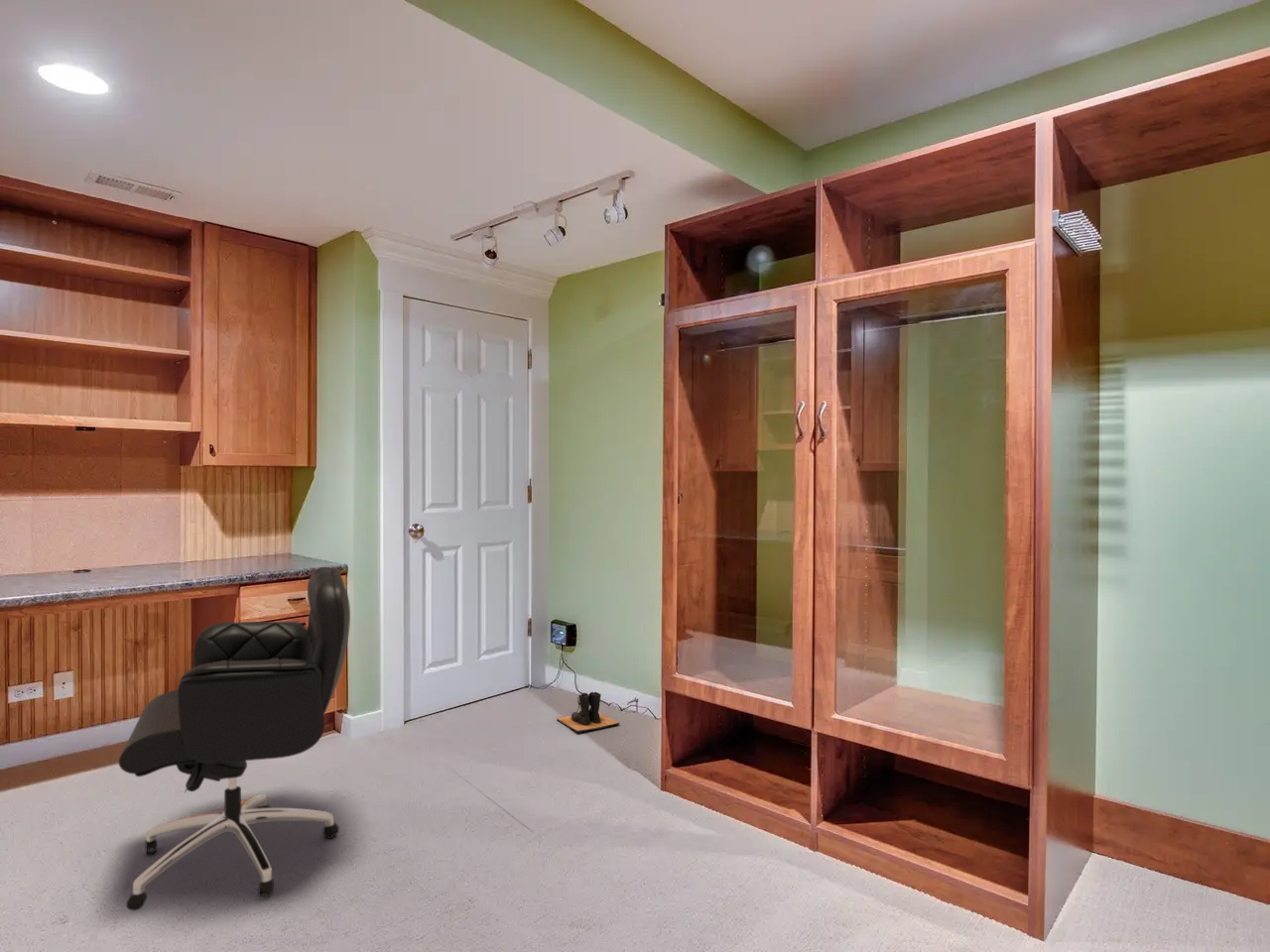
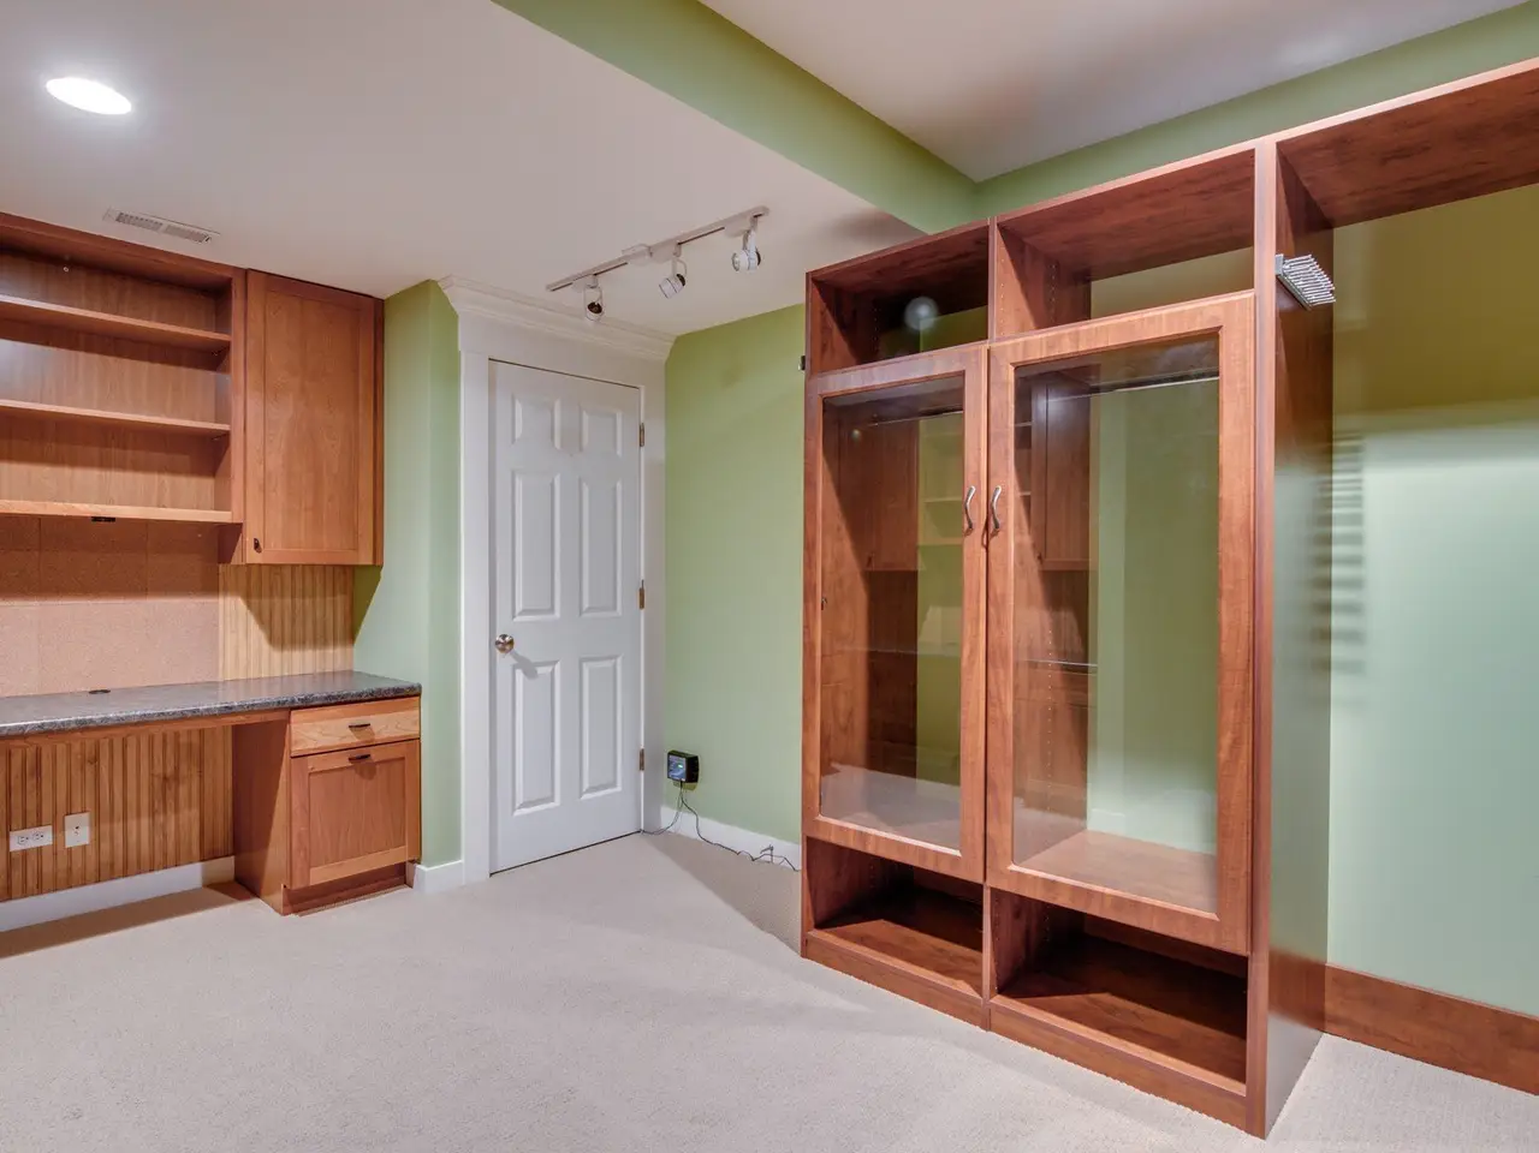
- office chair [118,566,351,911]
- boots [556,691,620,733]
